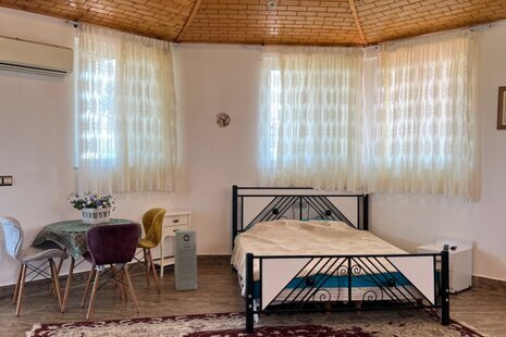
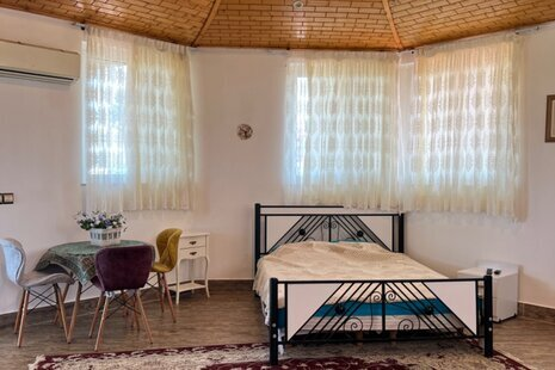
- air purifier [173,228,198,291]
